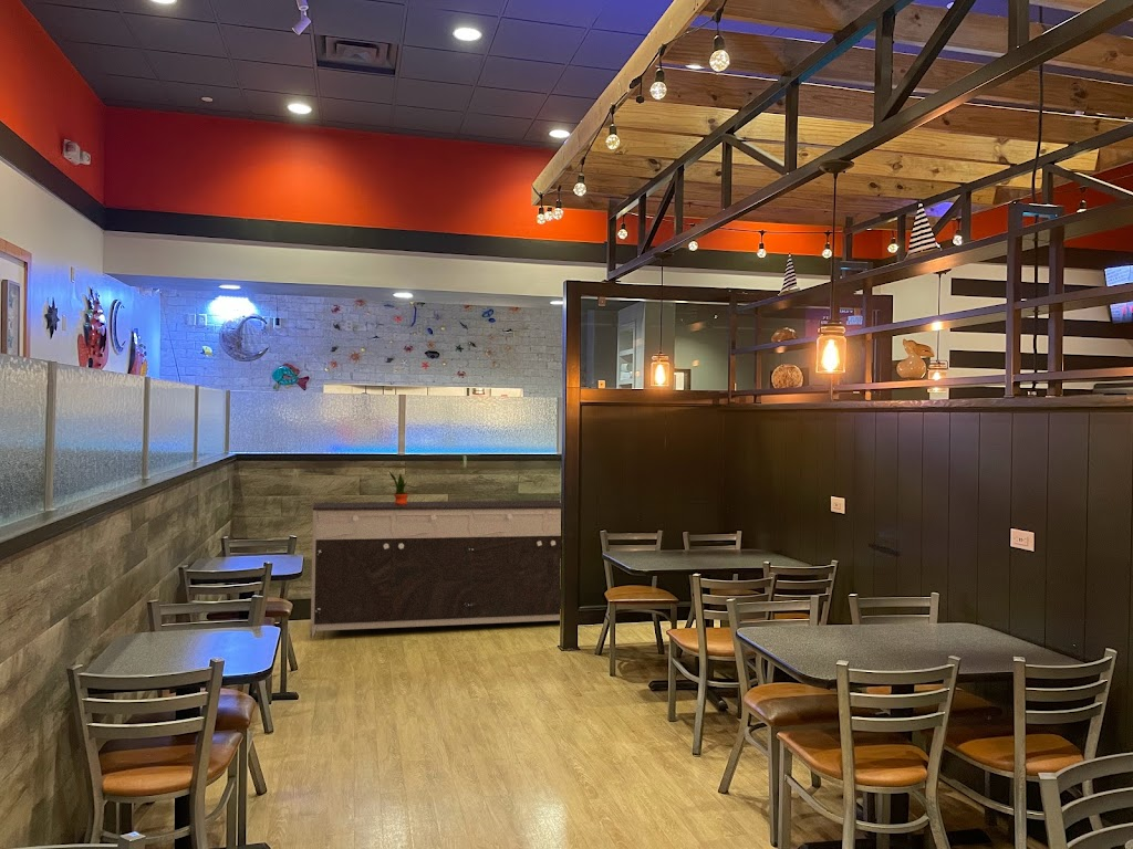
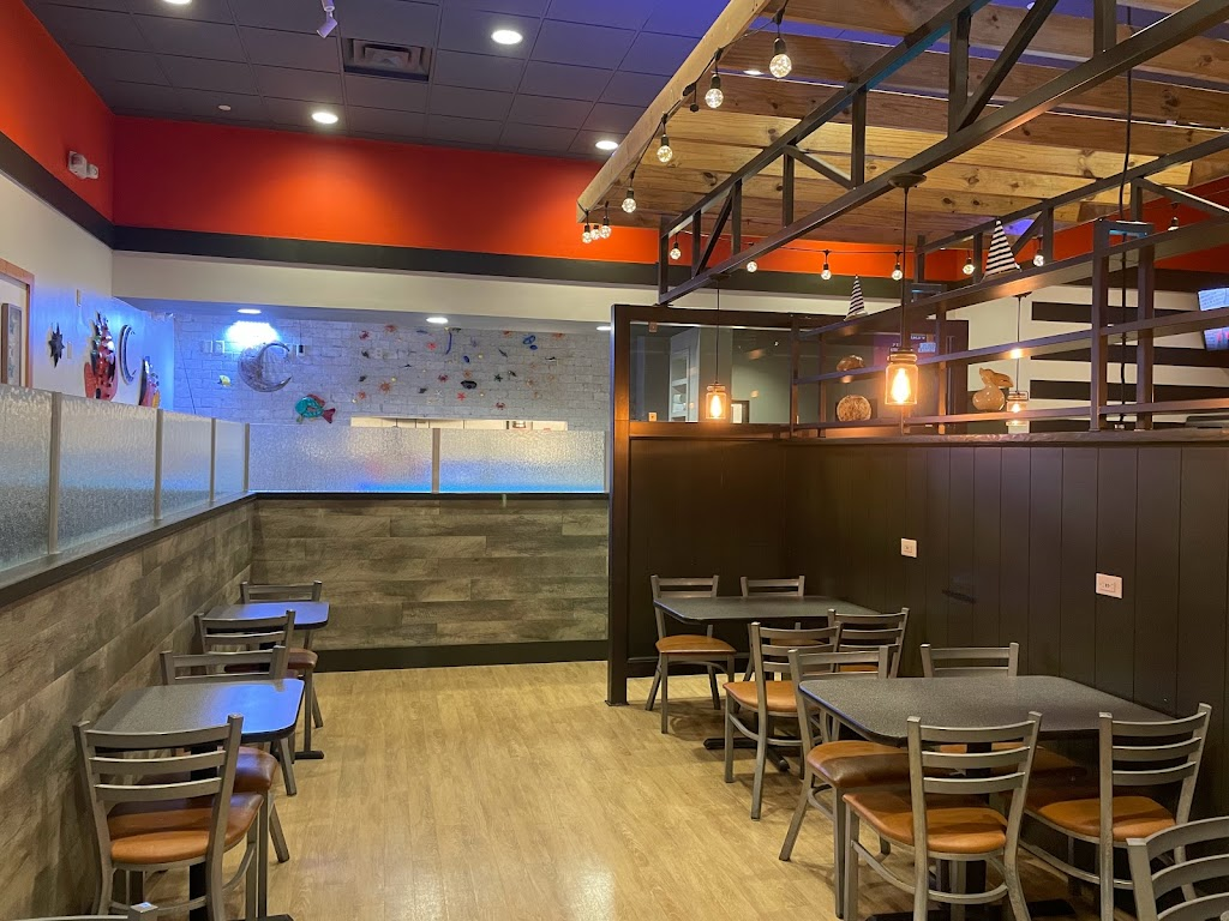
- potted plant [388,471,409,505]
- sideboard [310,500,561,639]
